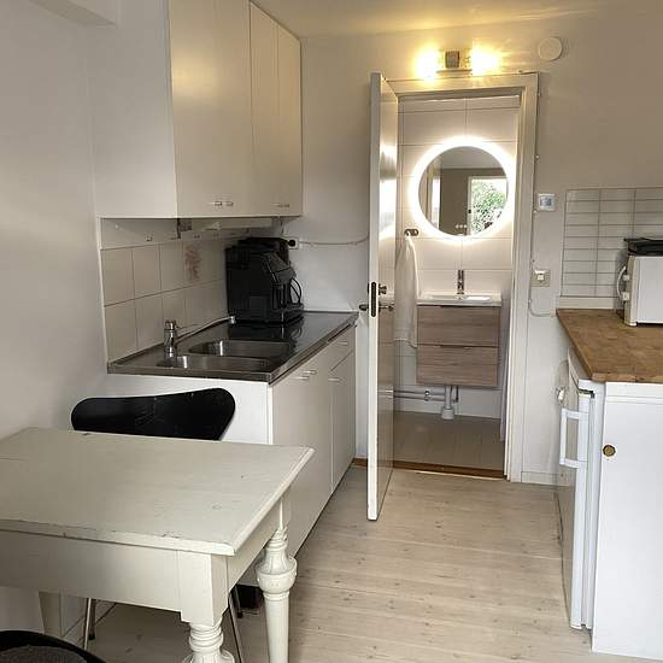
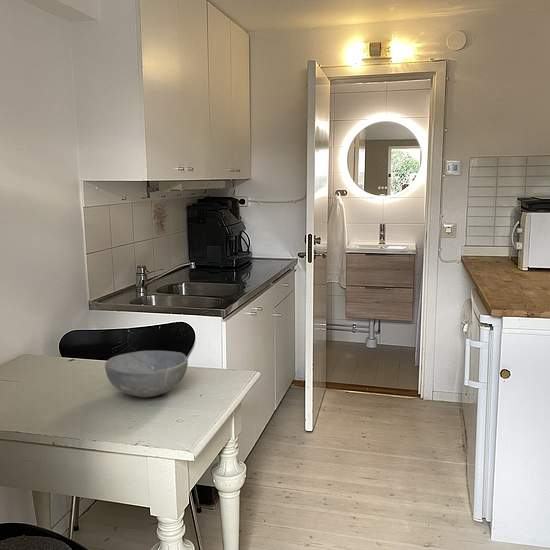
+ bowl [104,350,189,398]
